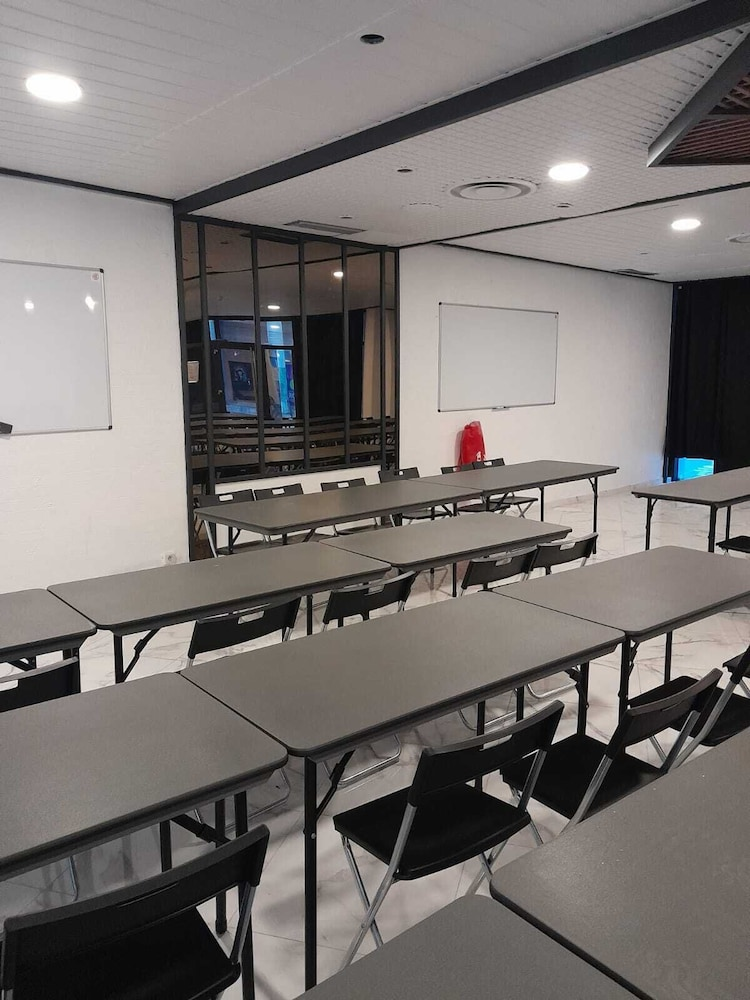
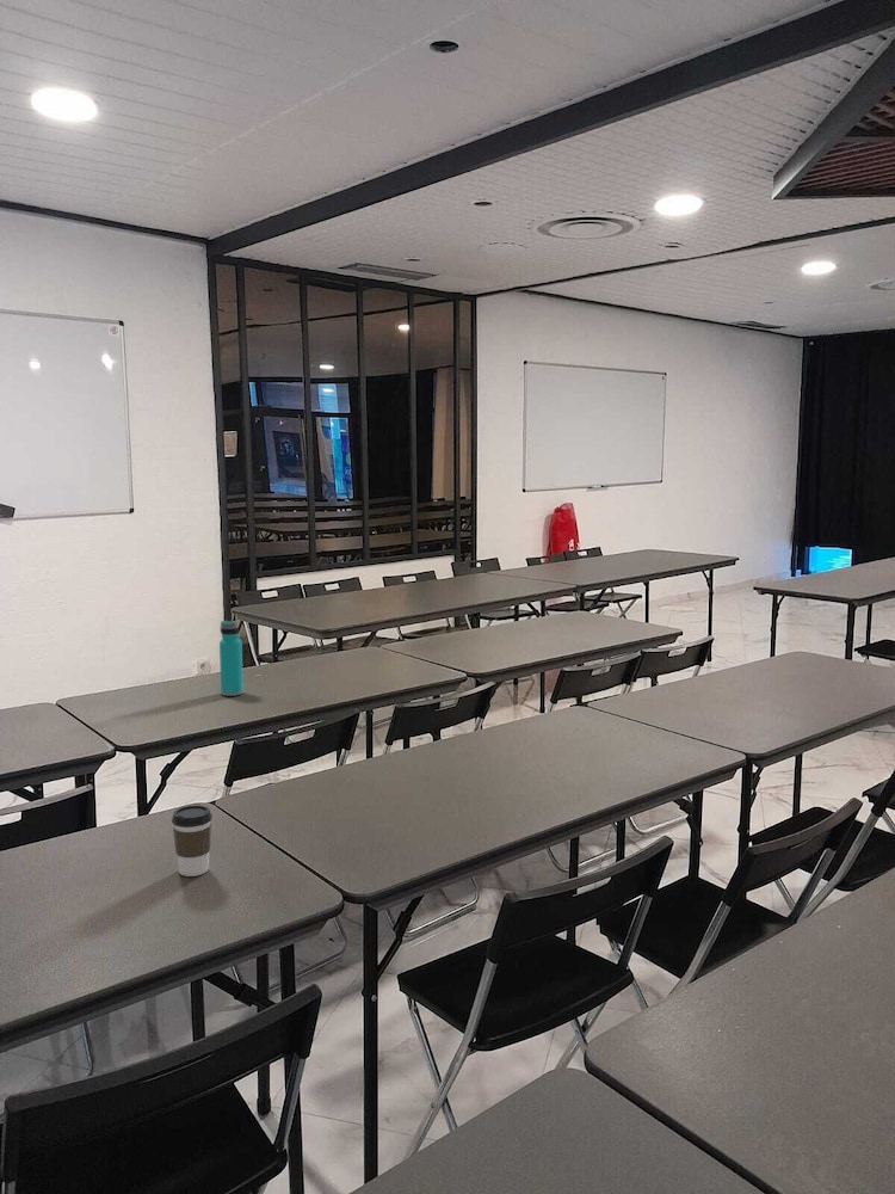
+ water bottle [218,620,245,697]
+ coffee cup [171,804,214,878]
